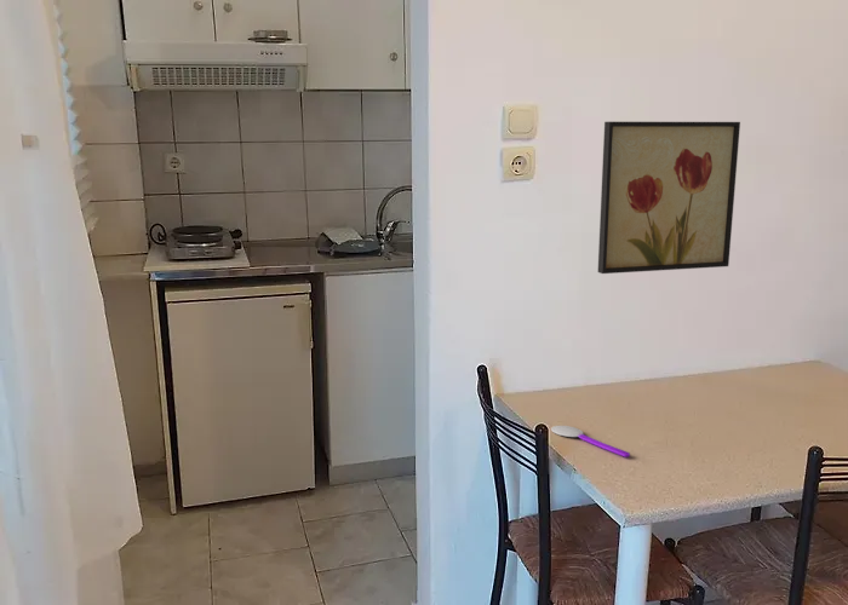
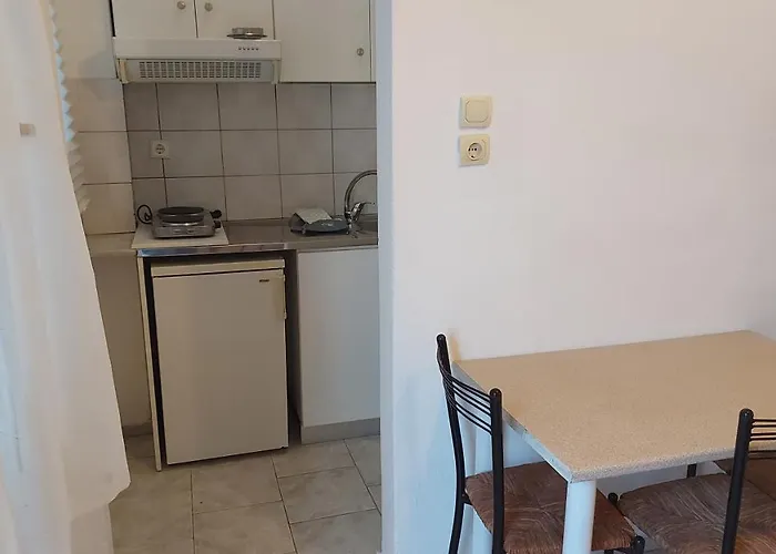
- wall art [597,121,741,275]
- spoon [550,425,631,459]
